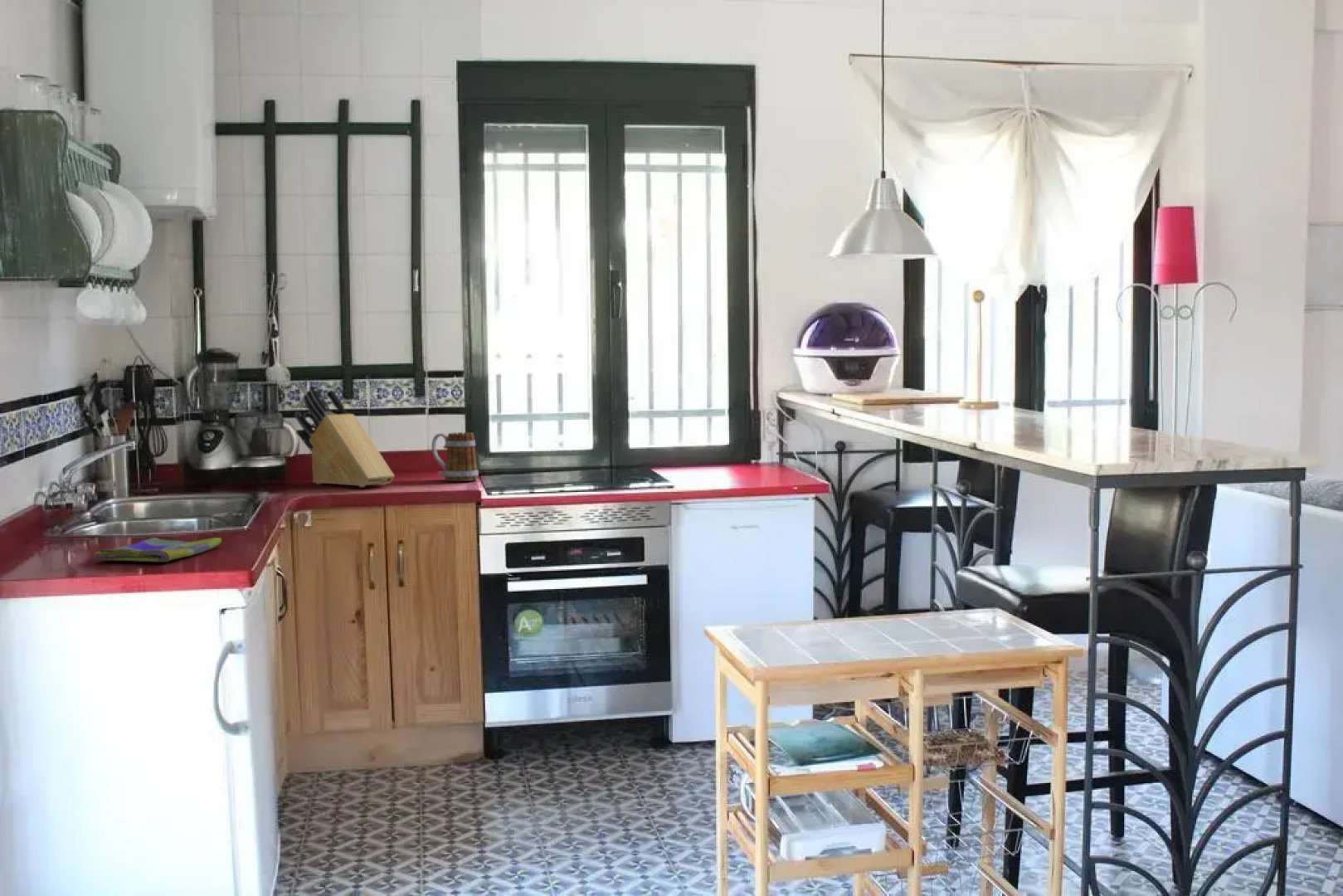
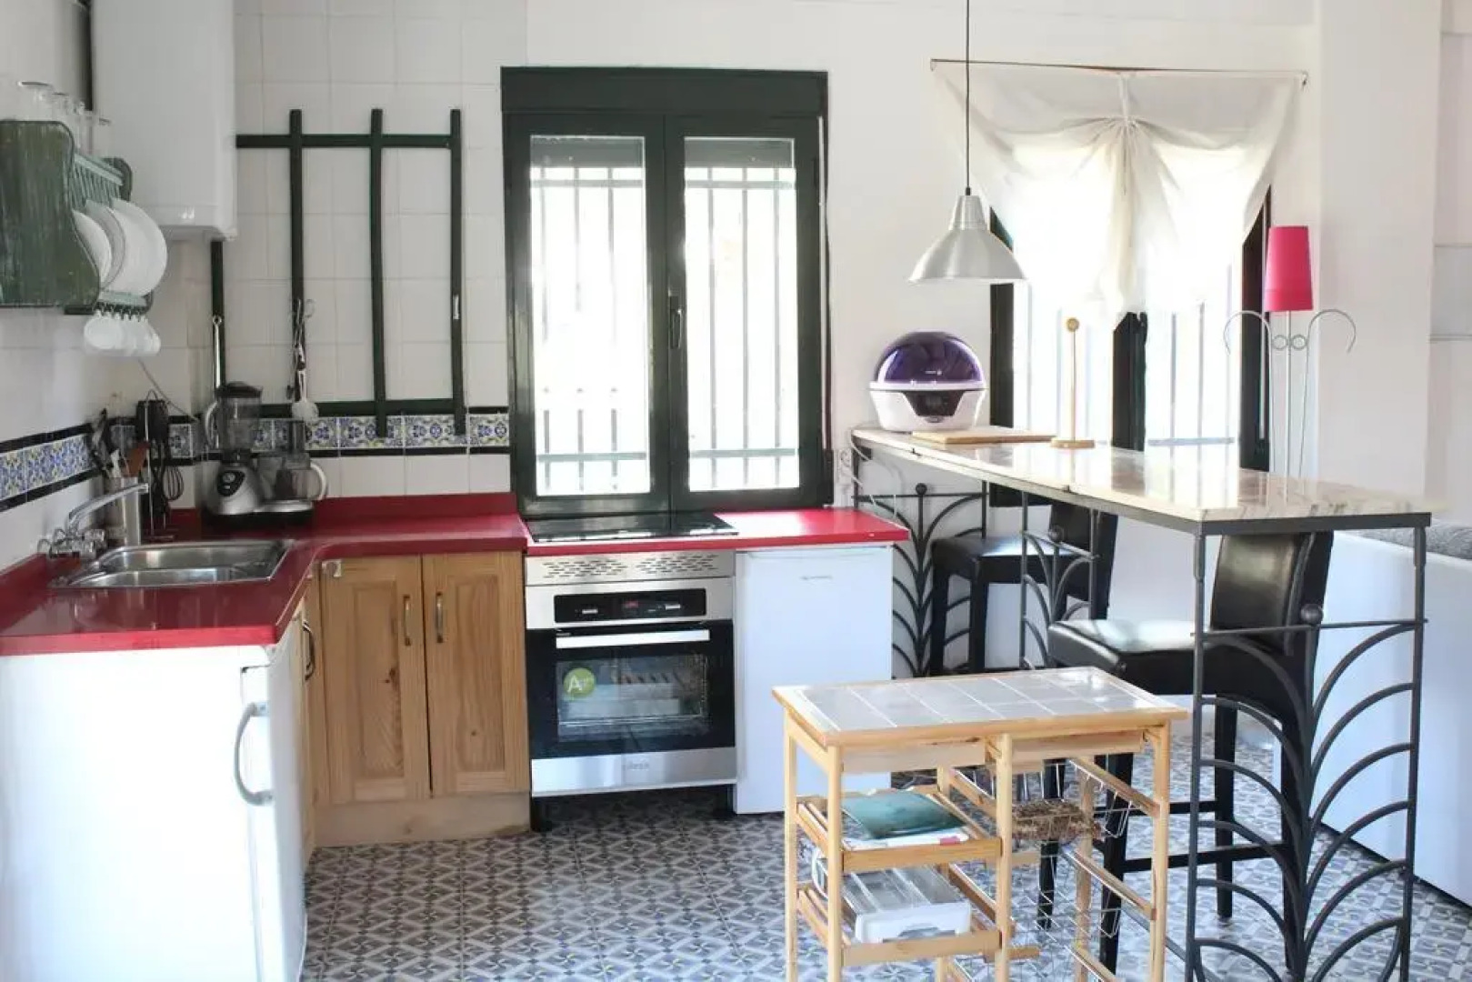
- knife block [294,384,396,488]
- dish towel [93,537,222,562]
- mug [431,431,479,482]
